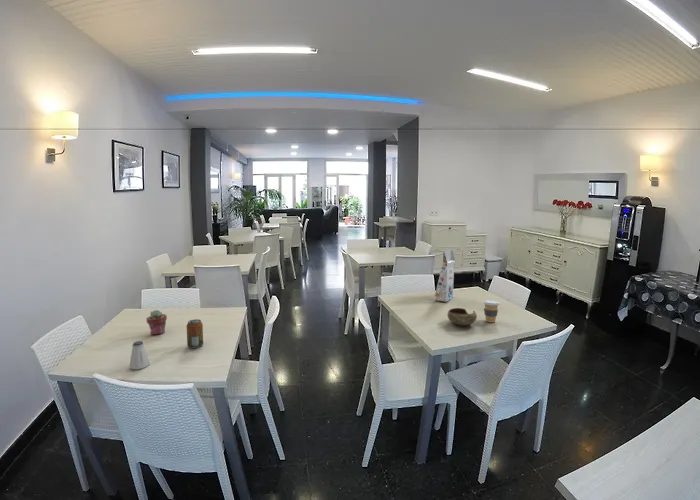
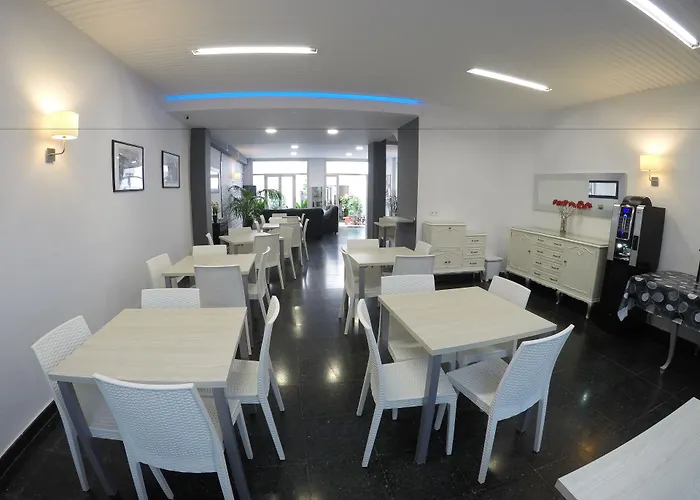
- potted succulent [145,309,168,336]
- bowl [446,307,478,327]
- beverage can [186,318,204,349]
- gift box [434,249,456,303]
- coffee cup [482,299,500,323]
- saltshaker [128,340,150,370]
